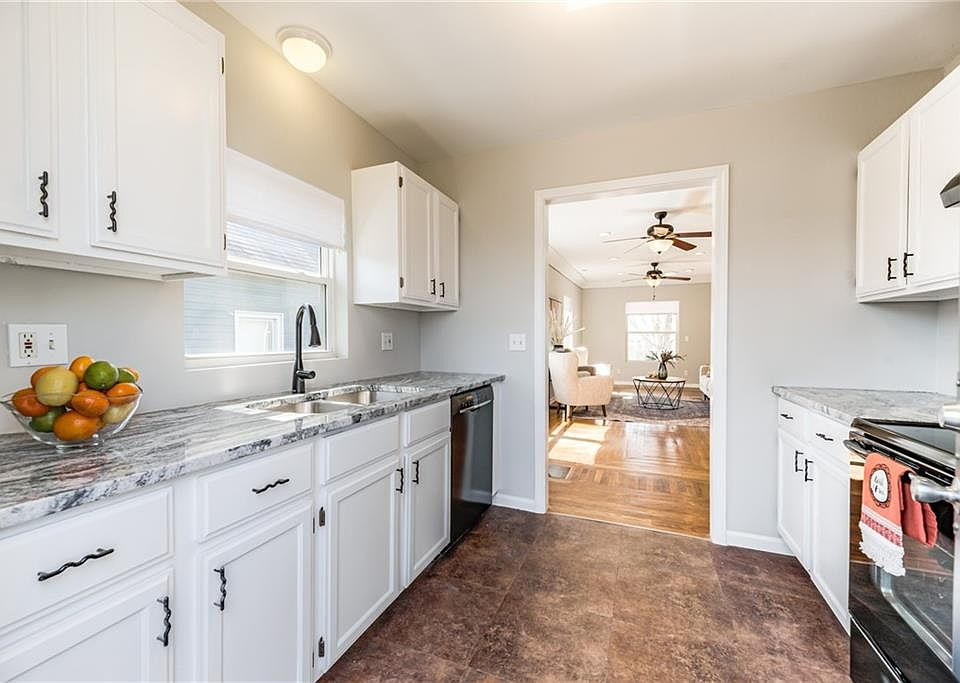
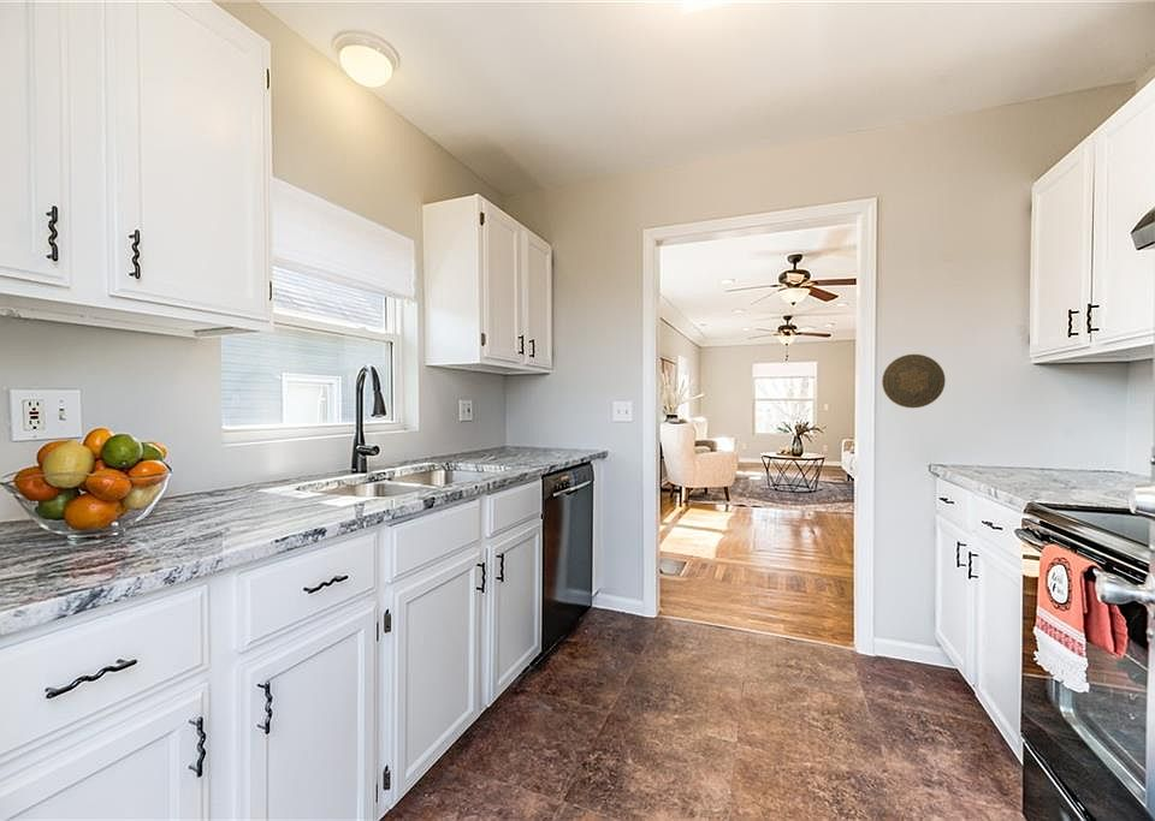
+ decorative plate [881,353,947,409]
